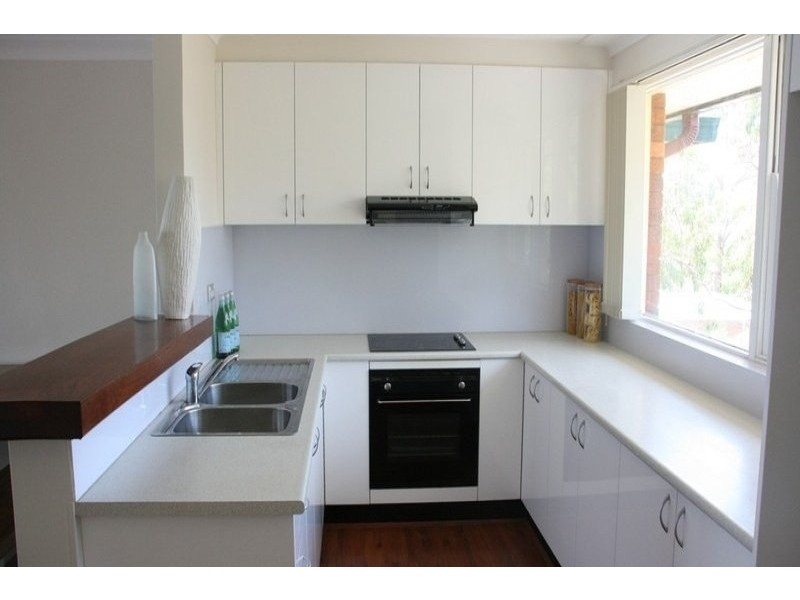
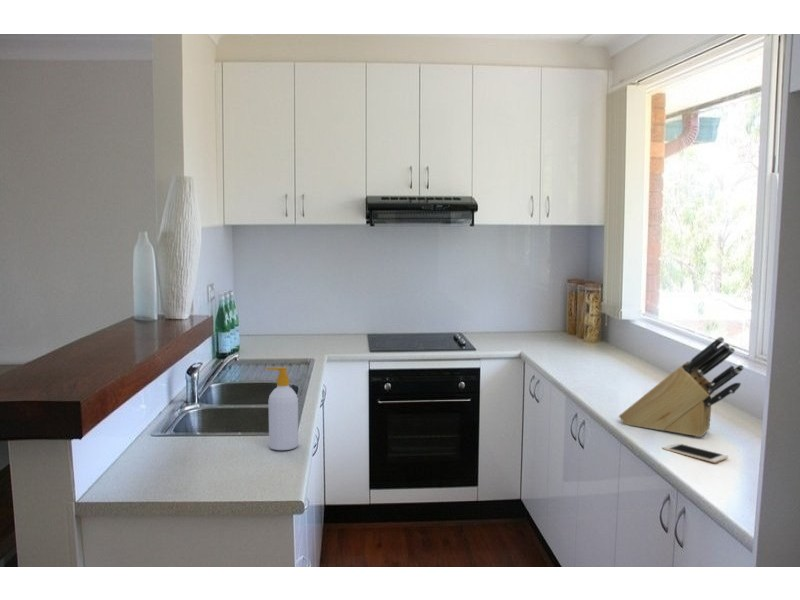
+ cell phone [661,442,729,464]
+ soap bottle [264,366,299,451]
+ knife block [618,336,745,438]
